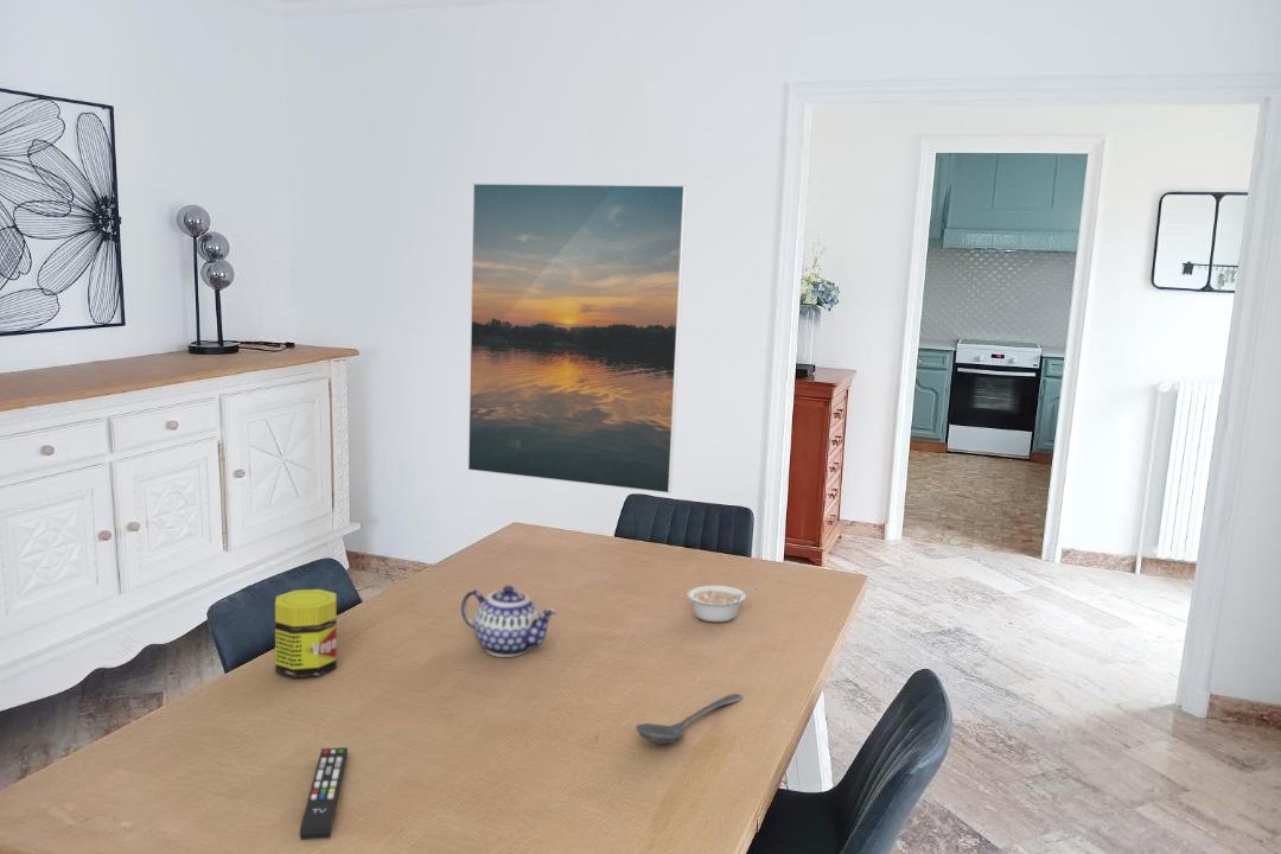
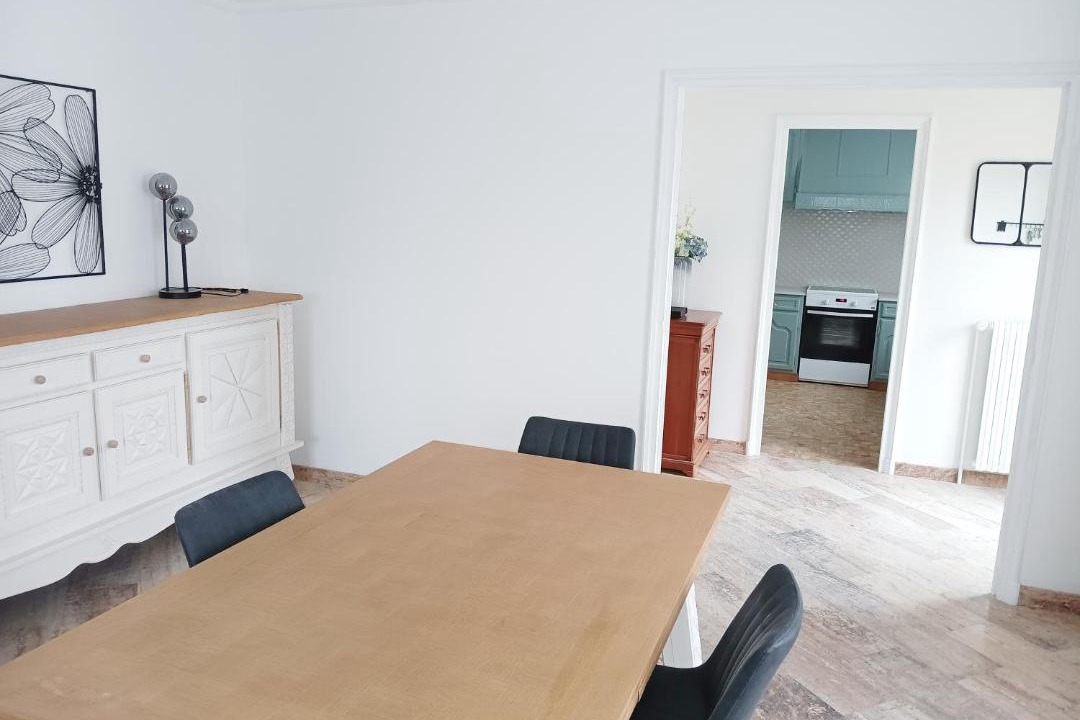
- stirrer [635,693,744,745]
- teapot [460,585,557,658]
- legume [687,585,759,623]
- remote control [299,746,349,841]
- jar [274,588,338,678]
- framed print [467,183,688,495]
